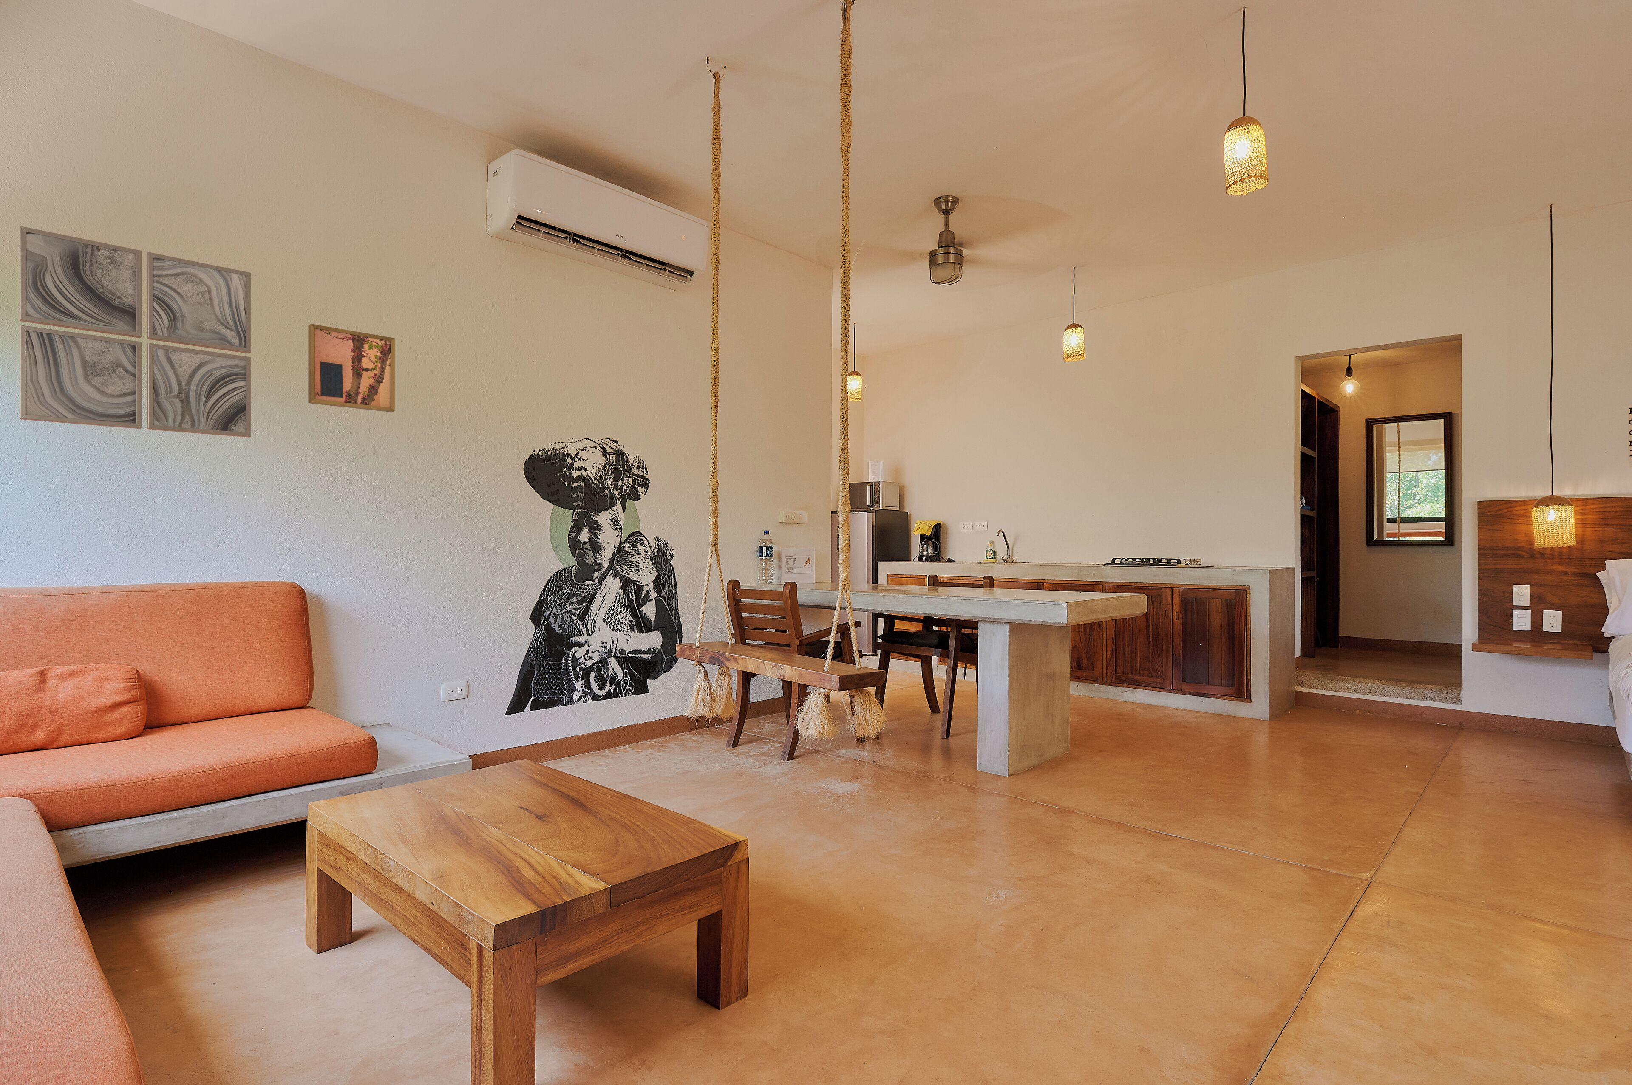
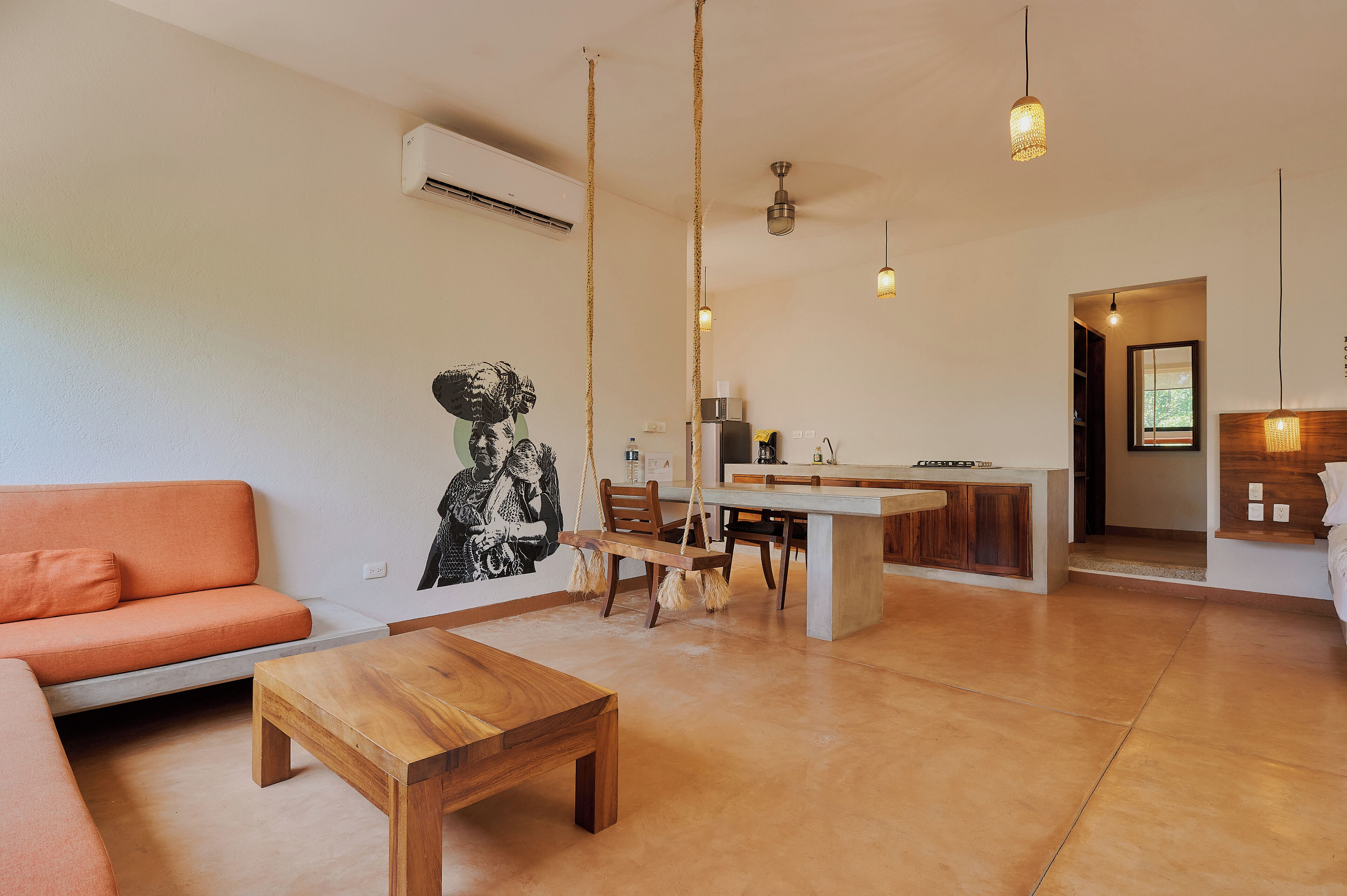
- wall art [19,225,252,438]
- wall art [308,323,395,413]
